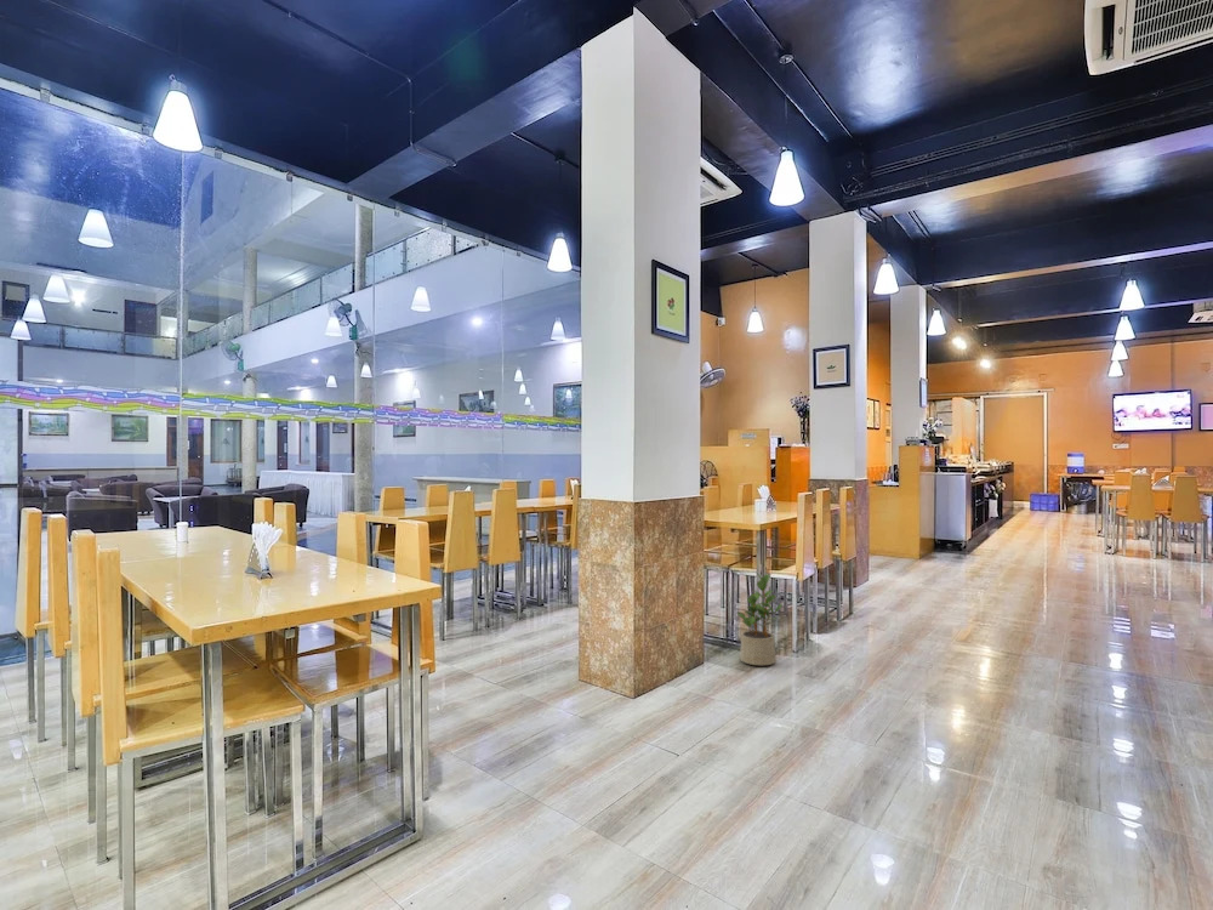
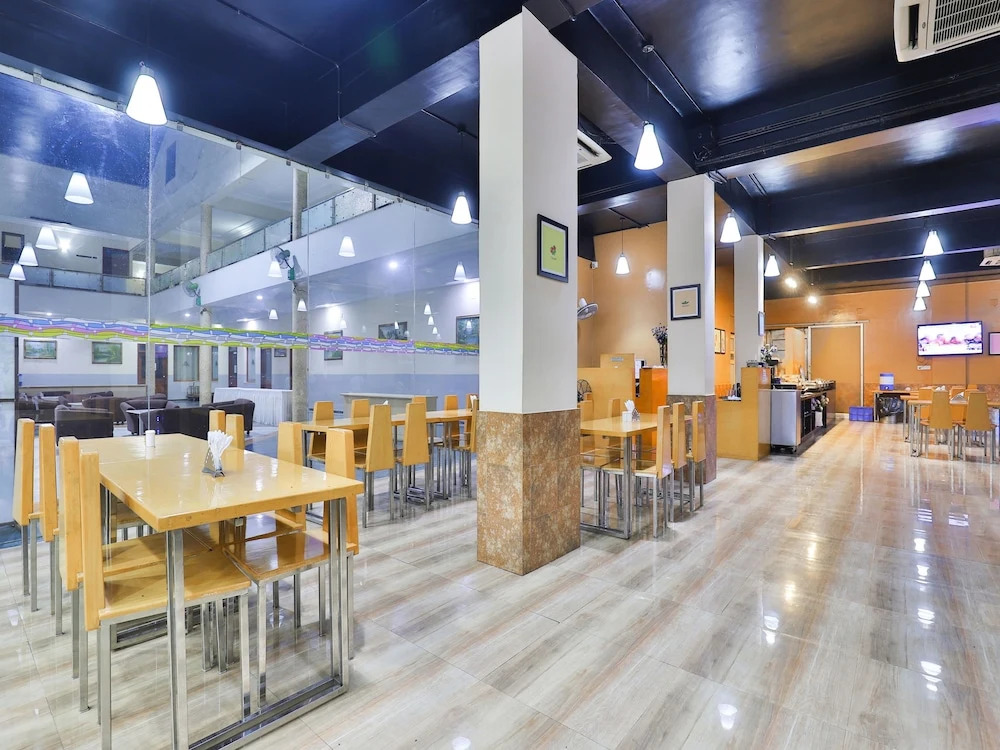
- potted plant [736,571,784,666]
